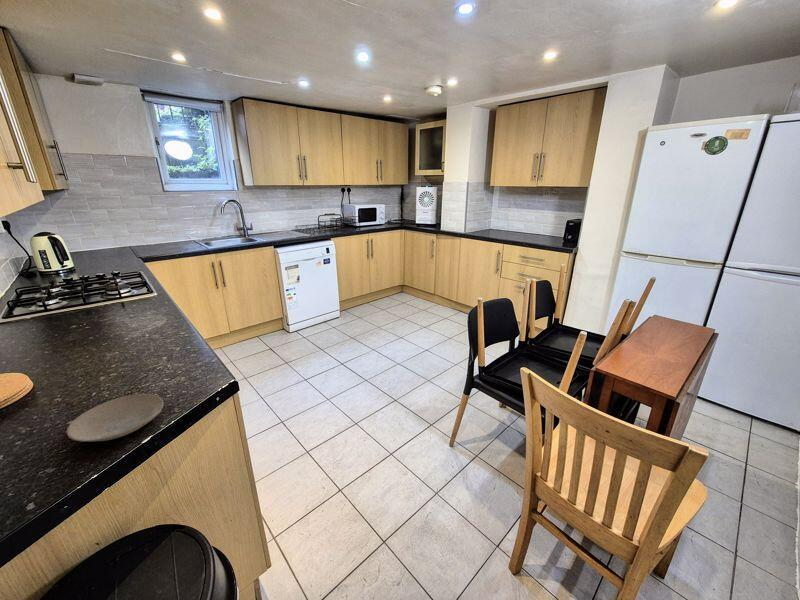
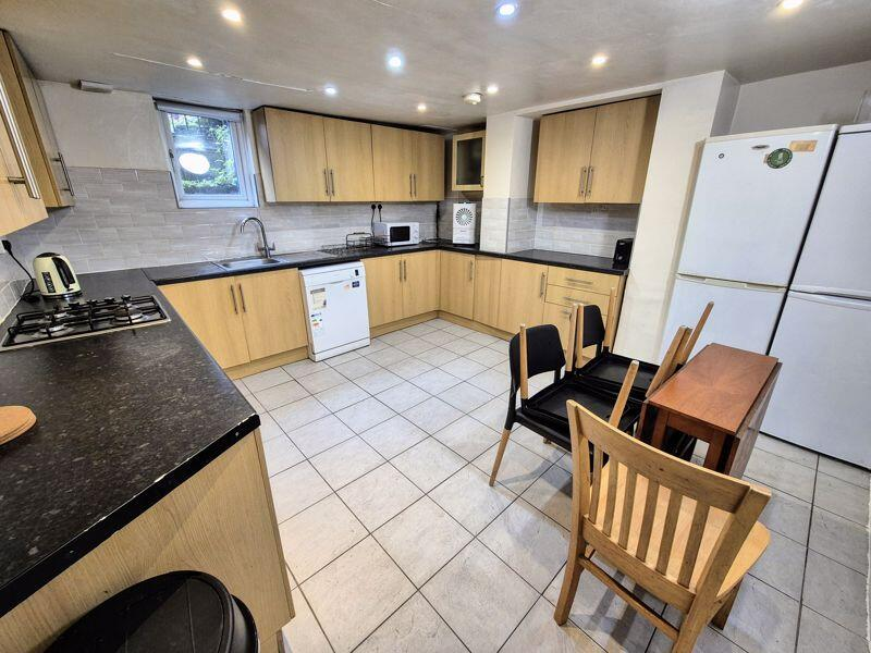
- plate [66,393,164,443]
